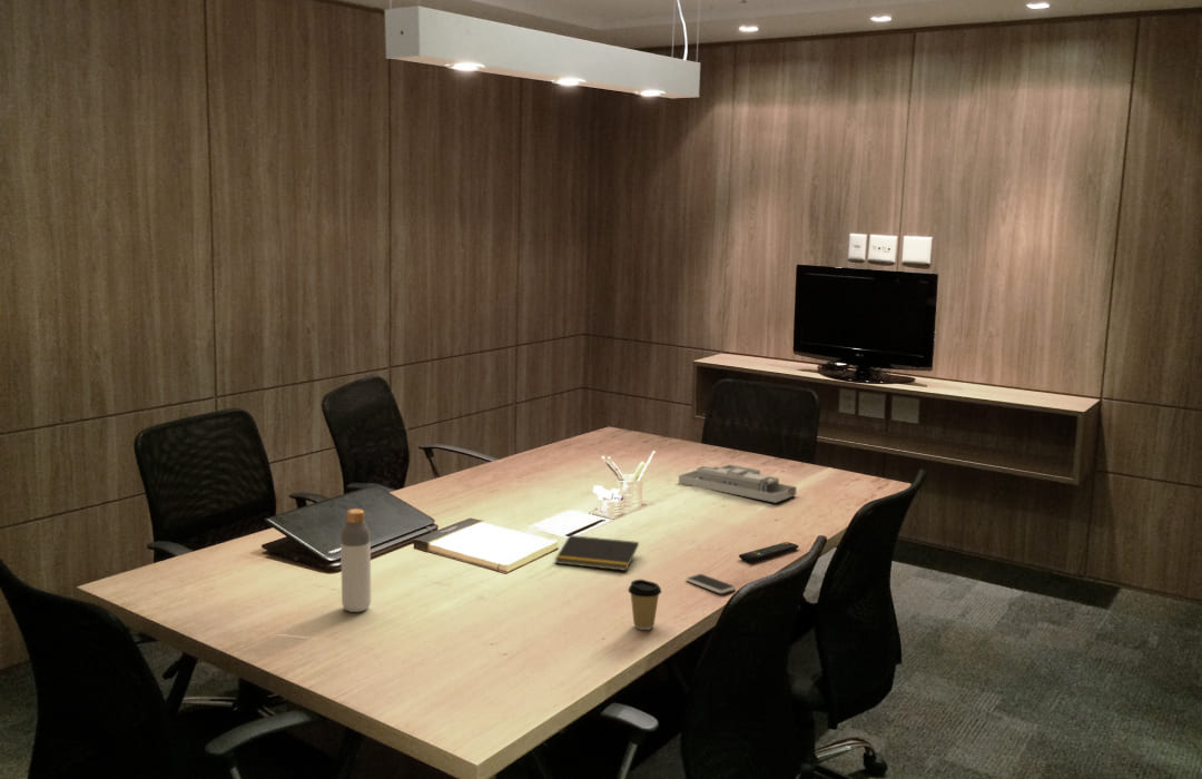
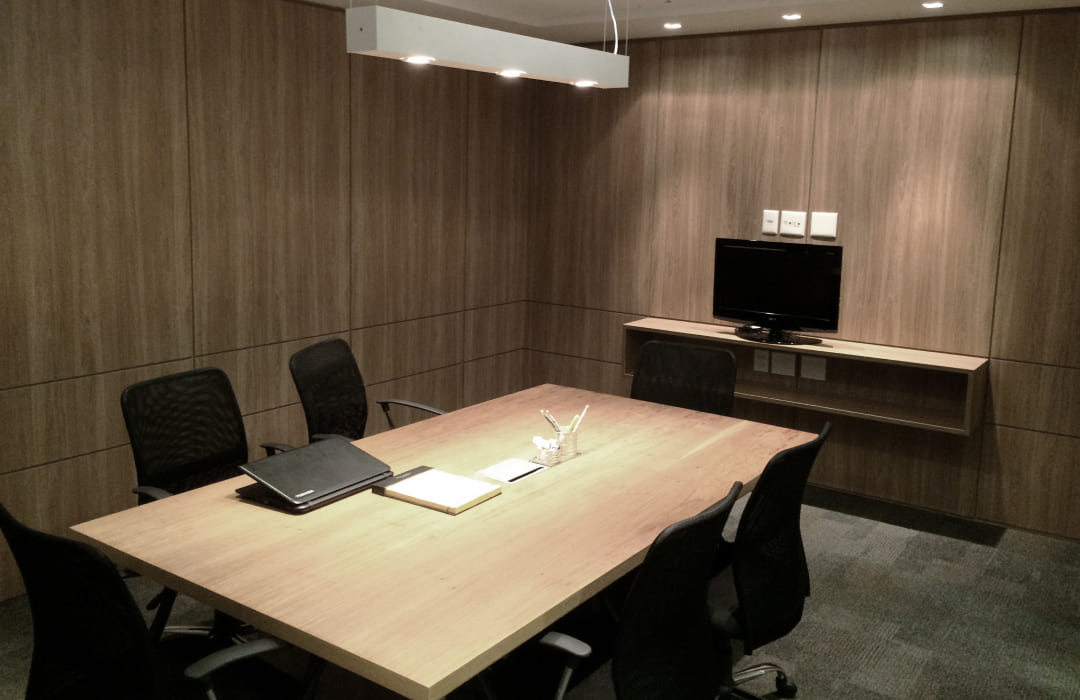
- bottle [339,507,372,613]
- notepad [554,534,640,572]
- remote control [738,541,799,563]
- desk organizer [678,463,798,504]
- coffee cup [627,579,662,631]
- smartphone [684,573,737,594]
